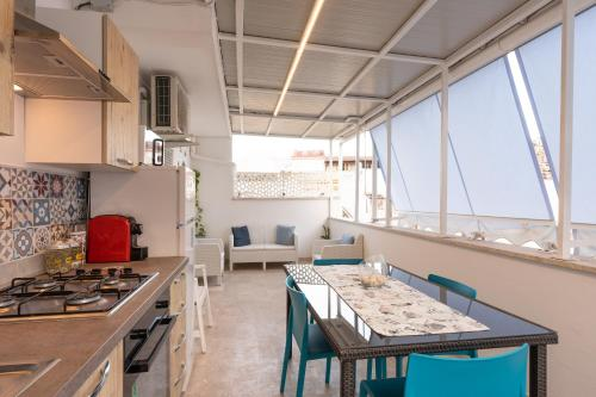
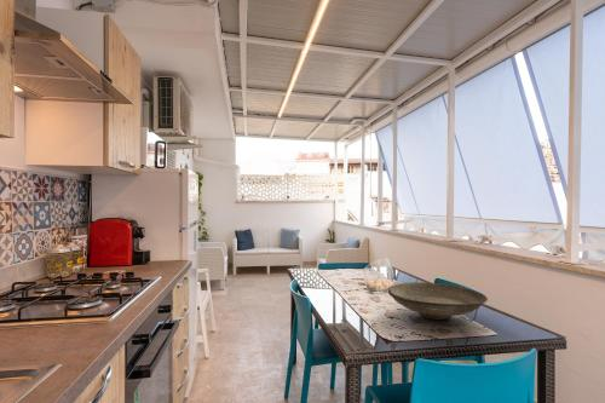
+ decorative bowl [387,281,489,321]
